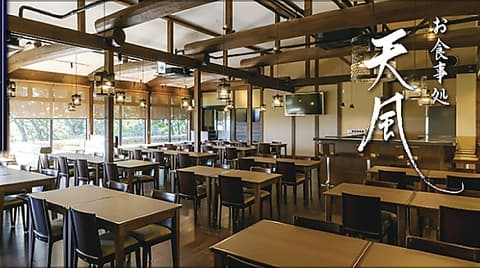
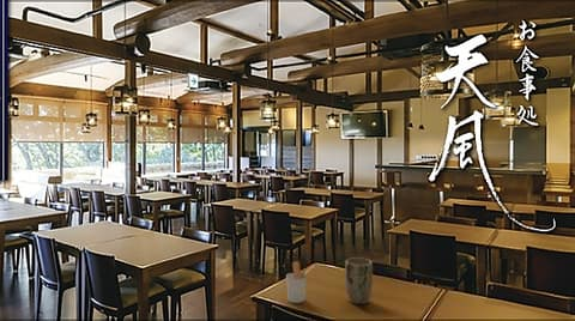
+ plant pot [344,256,374,305]
+ utensil holder [285,260,316,304]
